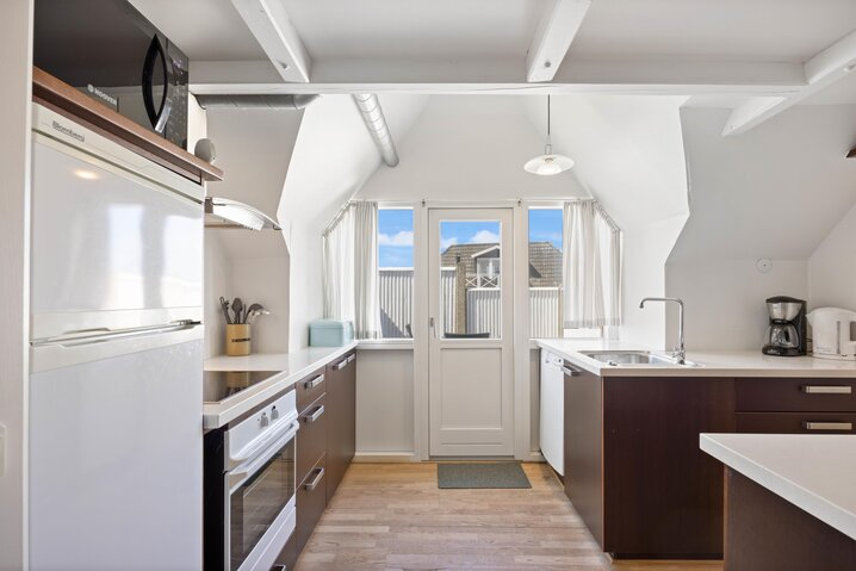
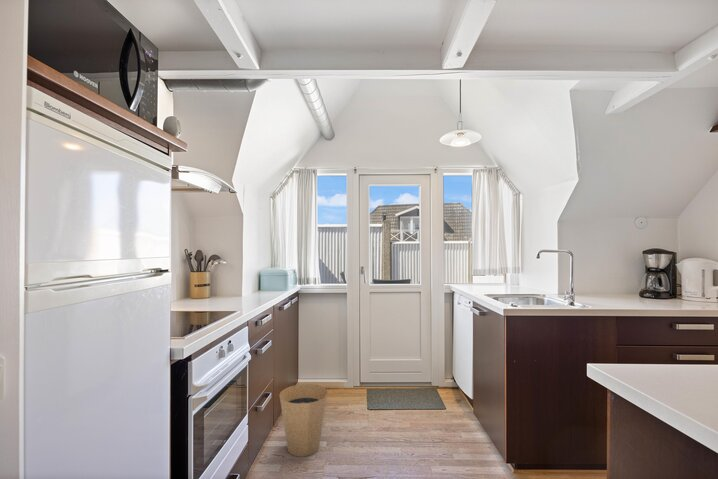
+ trash can [279,383,328,458]
